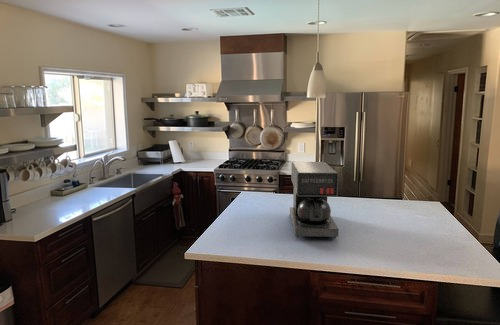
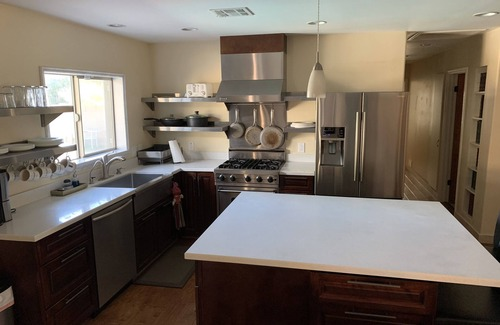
- coffee maker [289,161,340,239]
